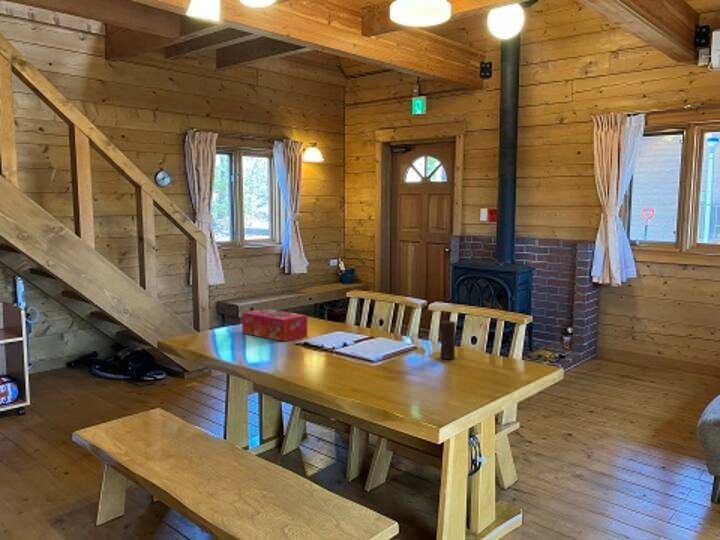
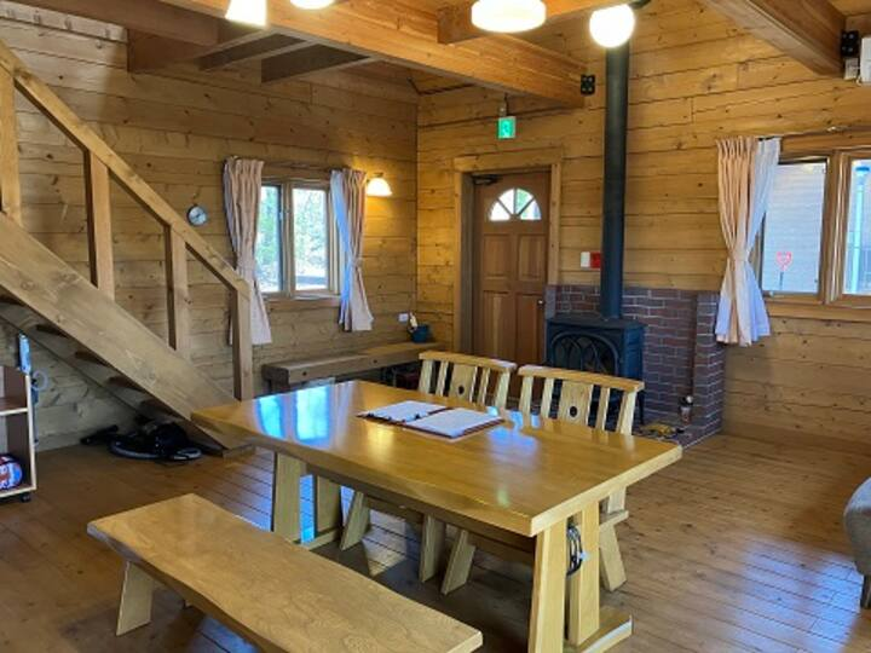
- candle [439,320,457,360]
- tissue box [241,308,308,342]
